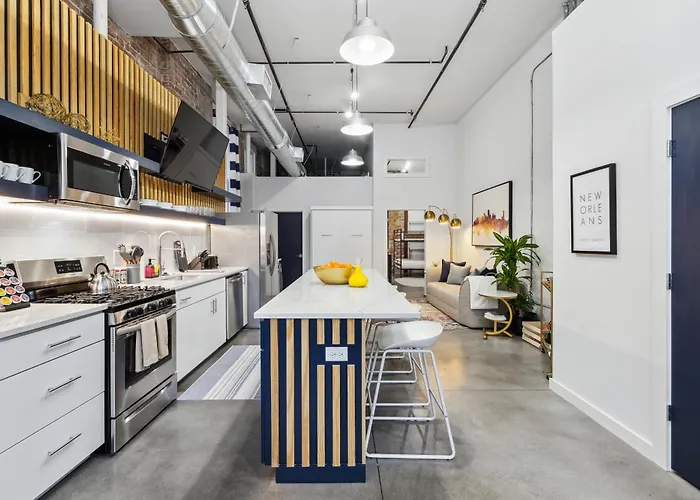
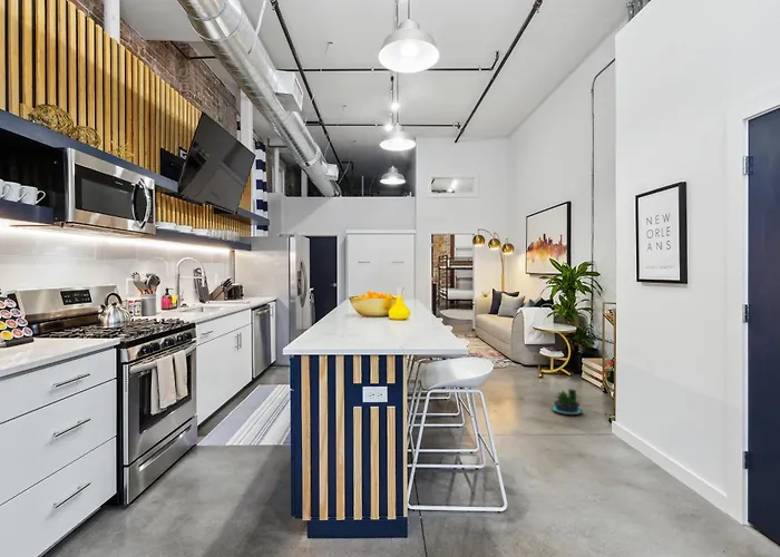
+ potted plant [550,388,584,416]
